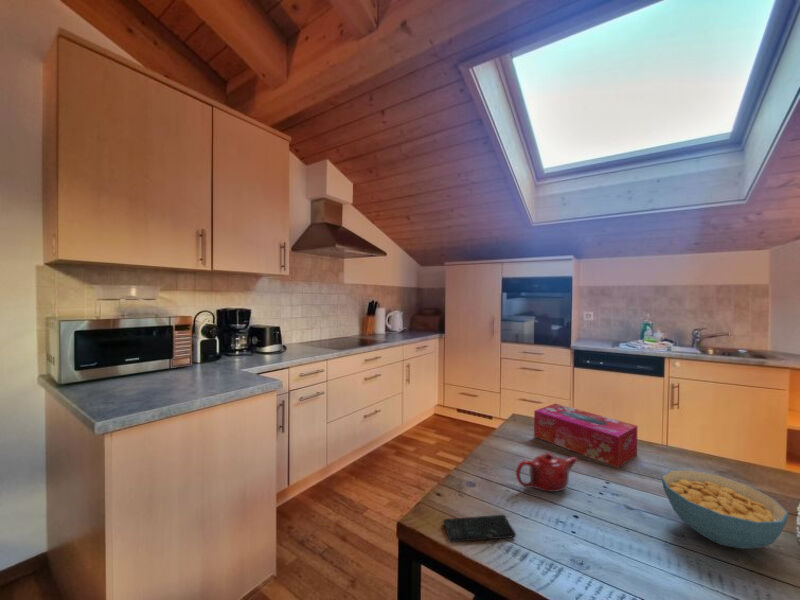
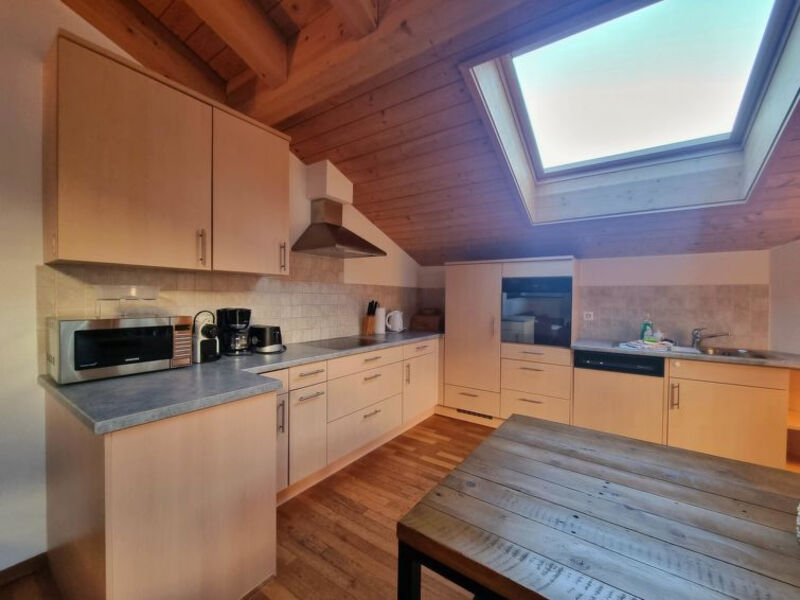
- tissue box [533,402,638,468]
- cereal bowl [661,469,789,550]
- teapot [515,452,580,493]
- smartphone [442,514,517,543]
